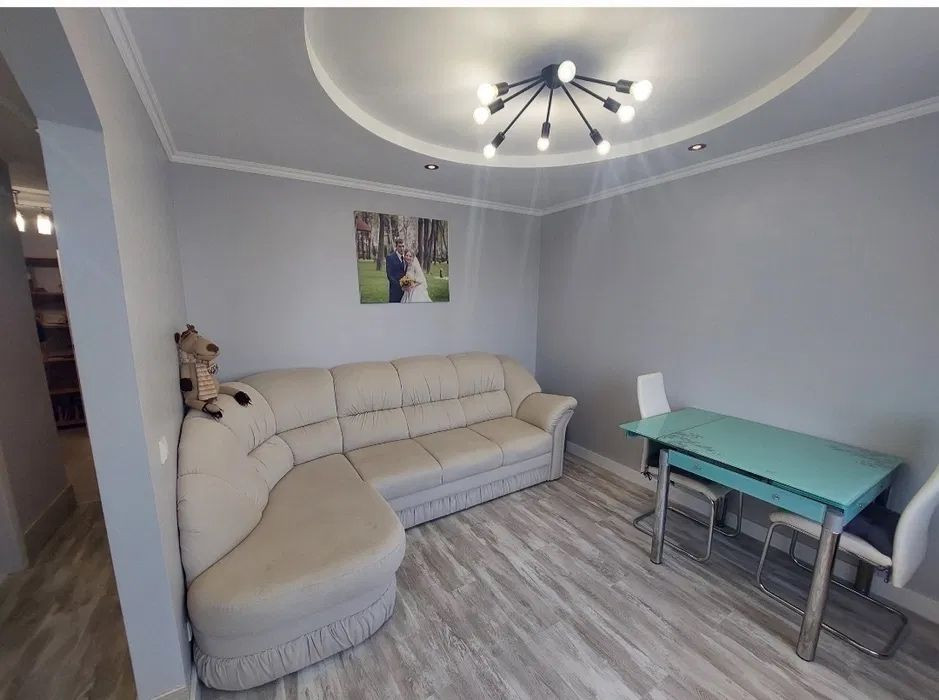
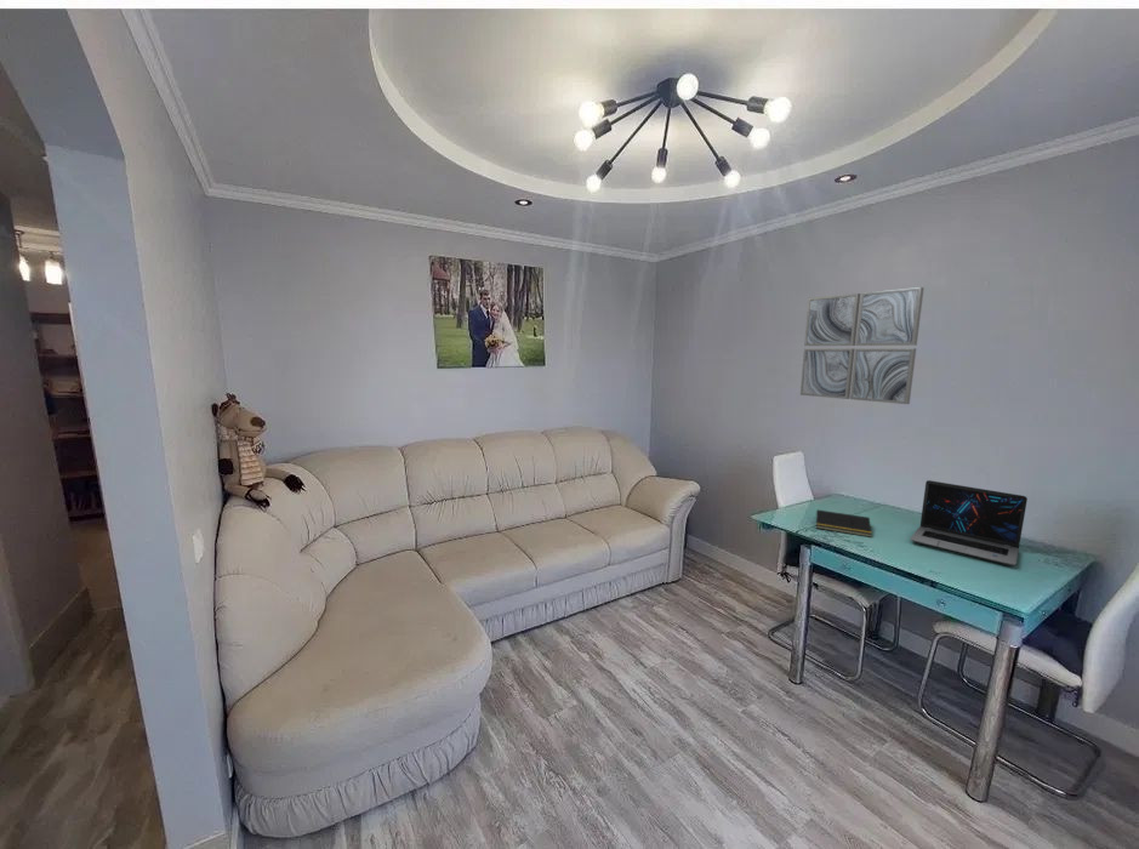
+ wall art [799,286,926,405]
+ laptop [909,479,1029,566]
+ notepad [814,508,873,539]
